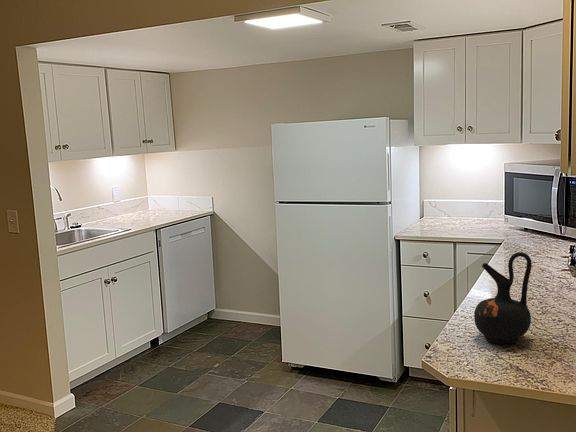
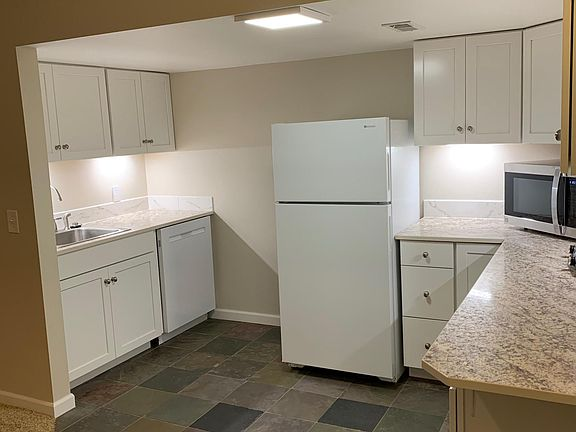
- ceramic jug [473,251,533,345]
